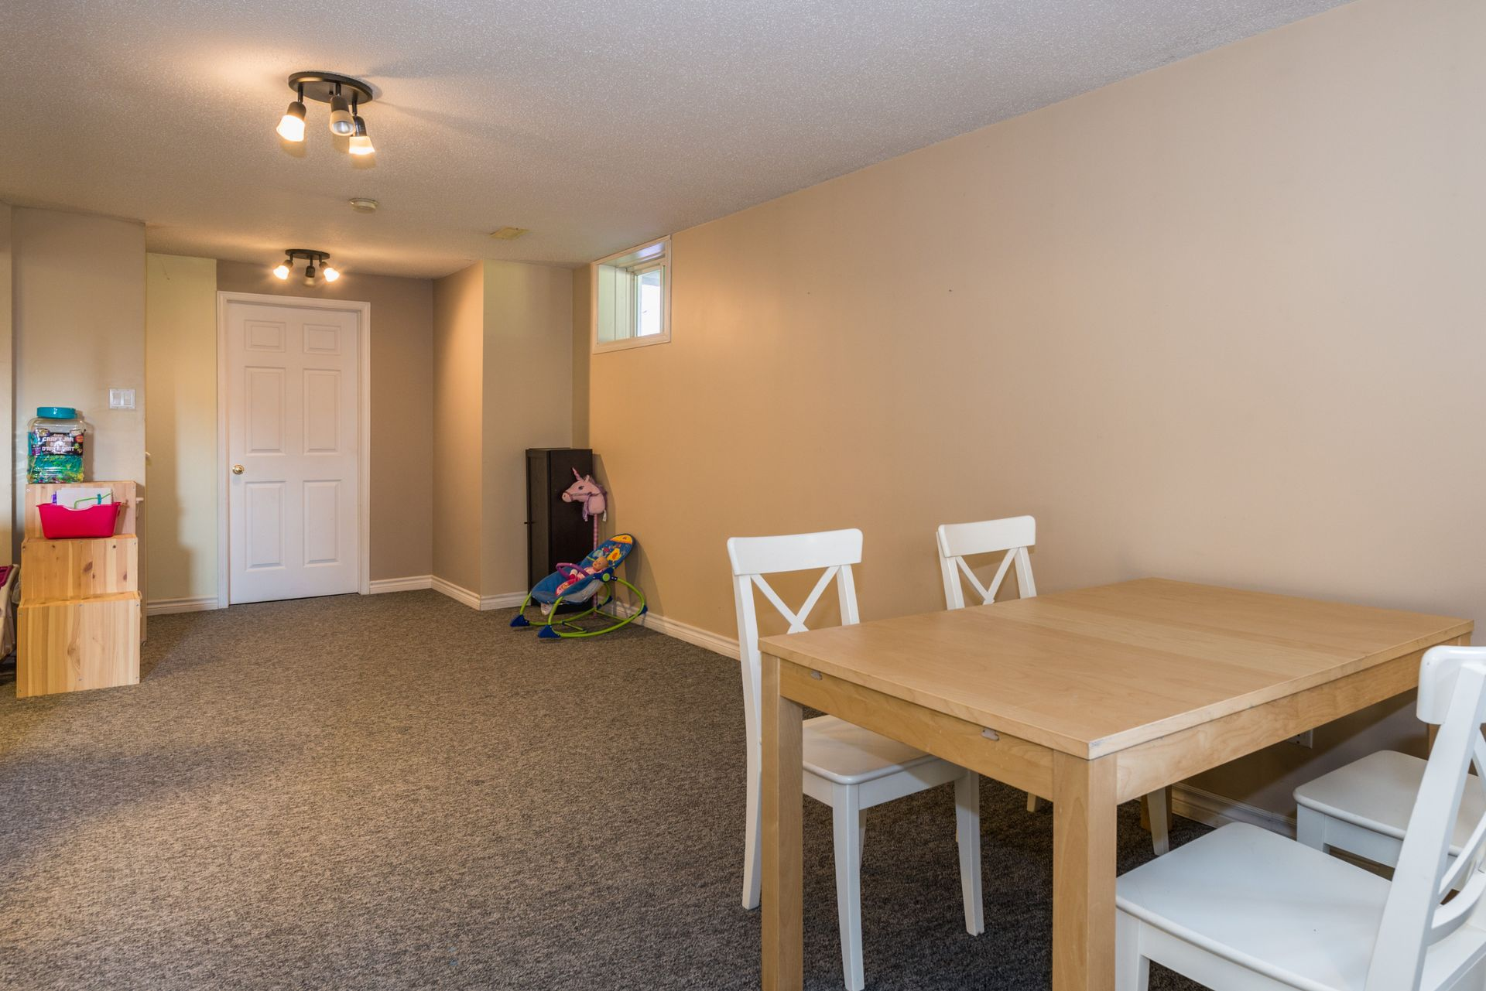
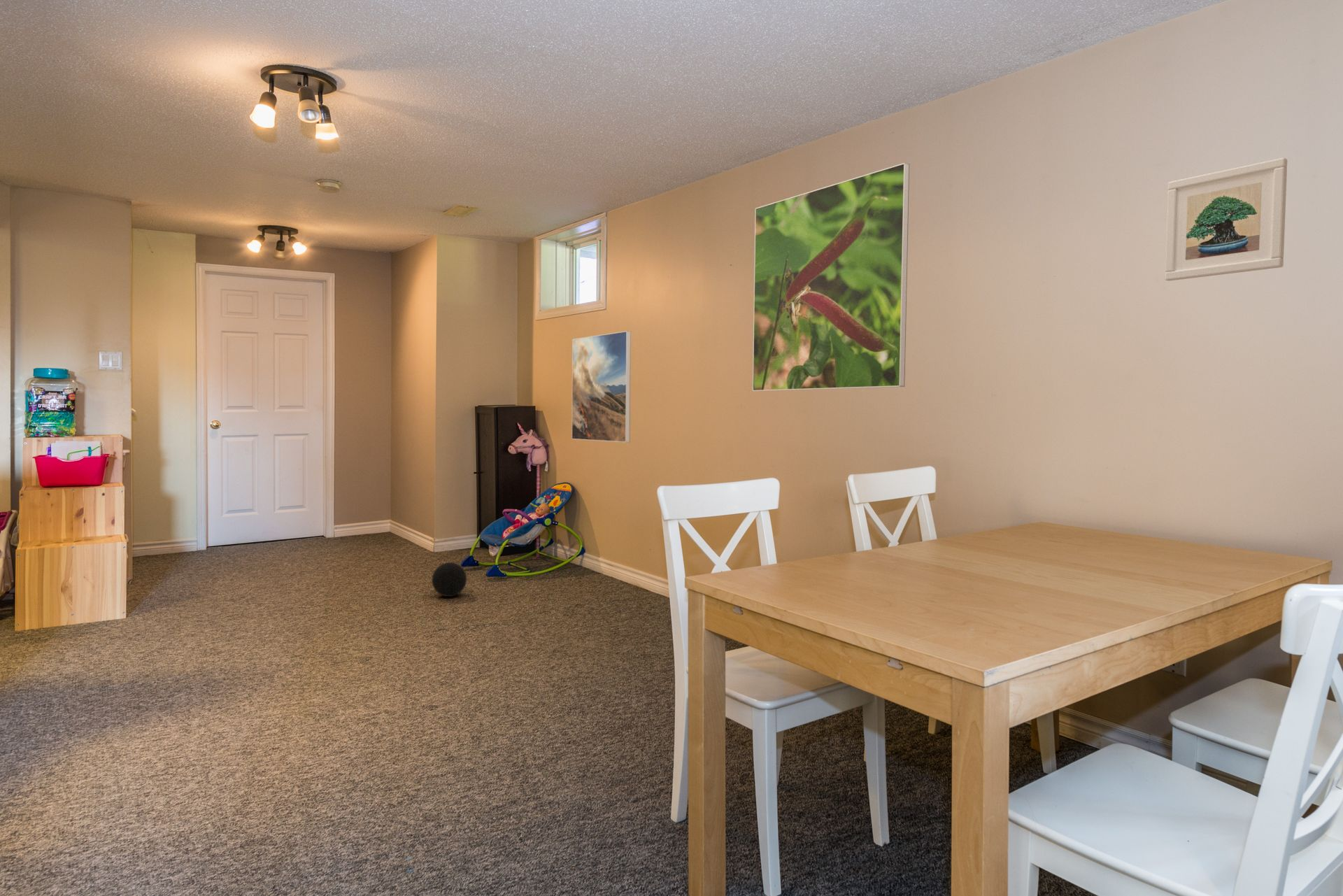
+ ball [431,562,467,597]
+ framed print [571,330,632,443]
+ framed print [1165,157,1288,282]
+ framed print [752,162,910,392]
